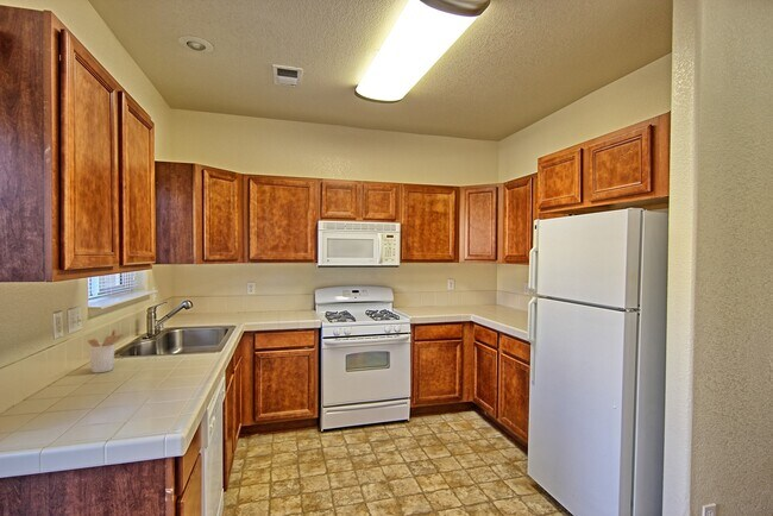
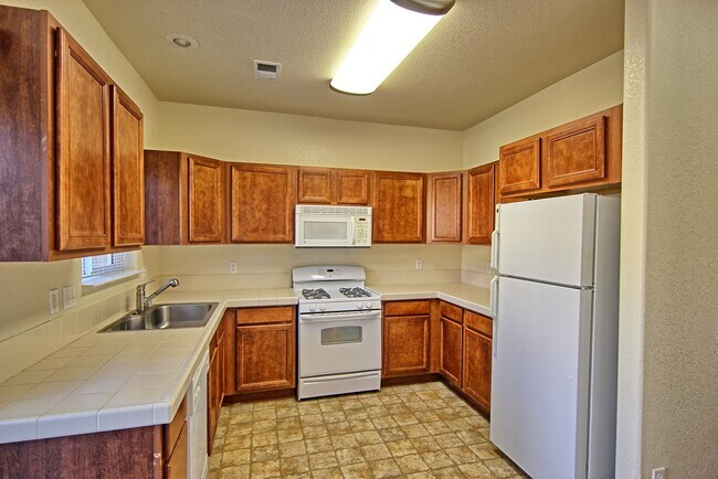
- utensil holder [87,328,125,373]
